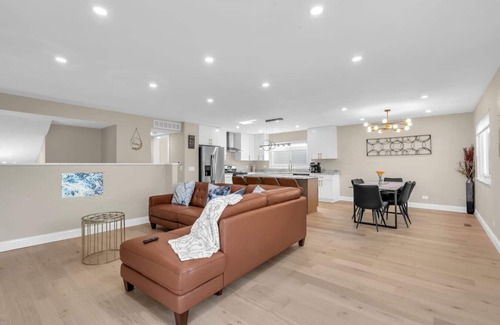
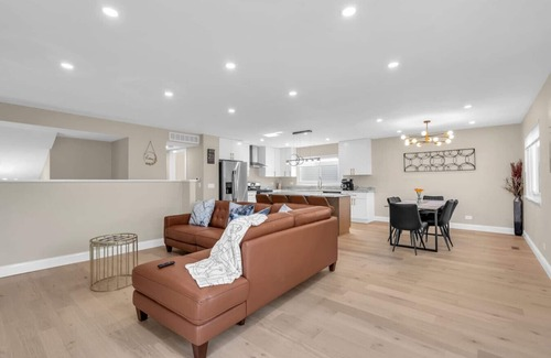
- wall art [60,171,104,199]
